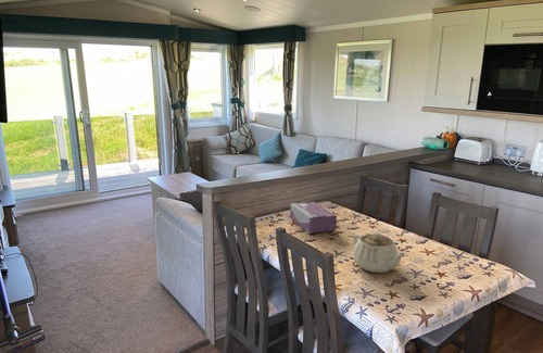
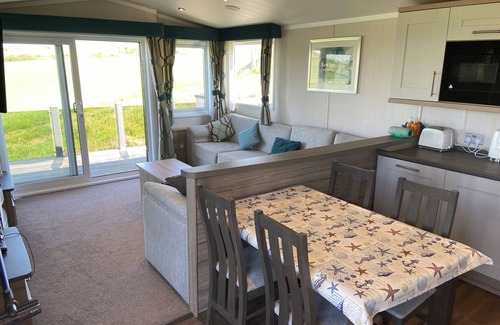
- tissue box [289,201,338,235]
- teapot [352,231,407,274]
